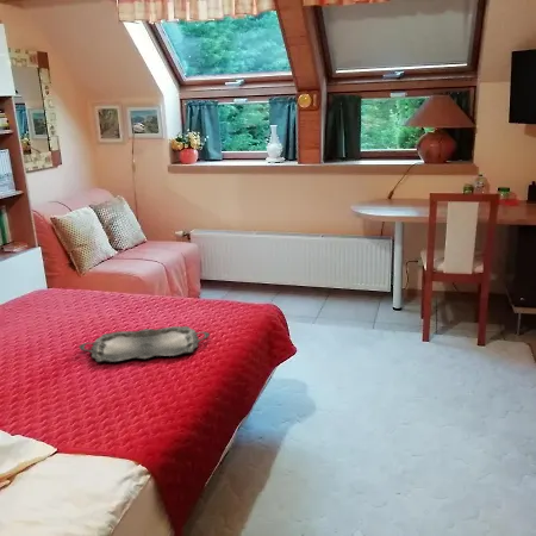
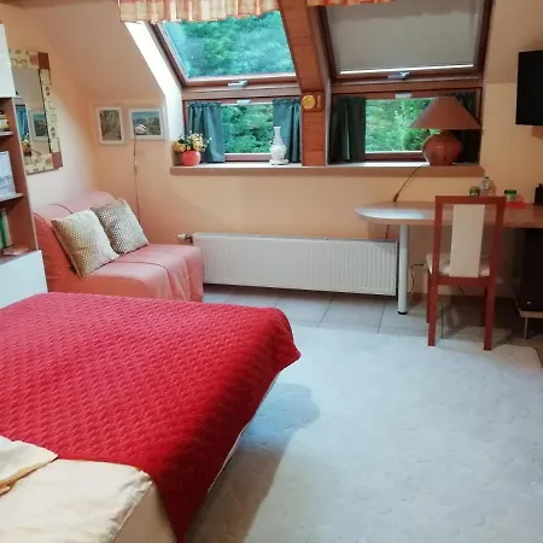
- serving tray [77,325,211,363]
